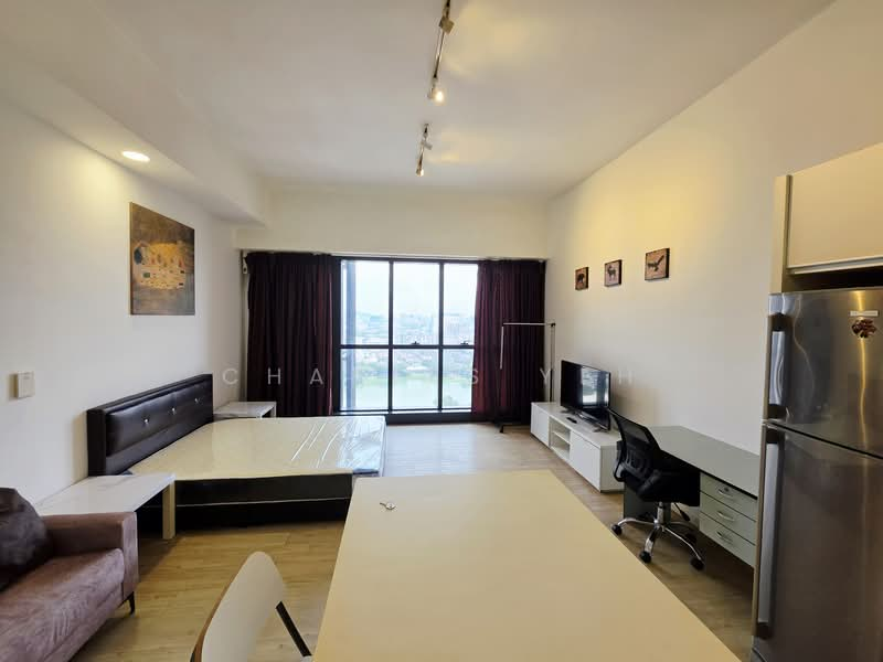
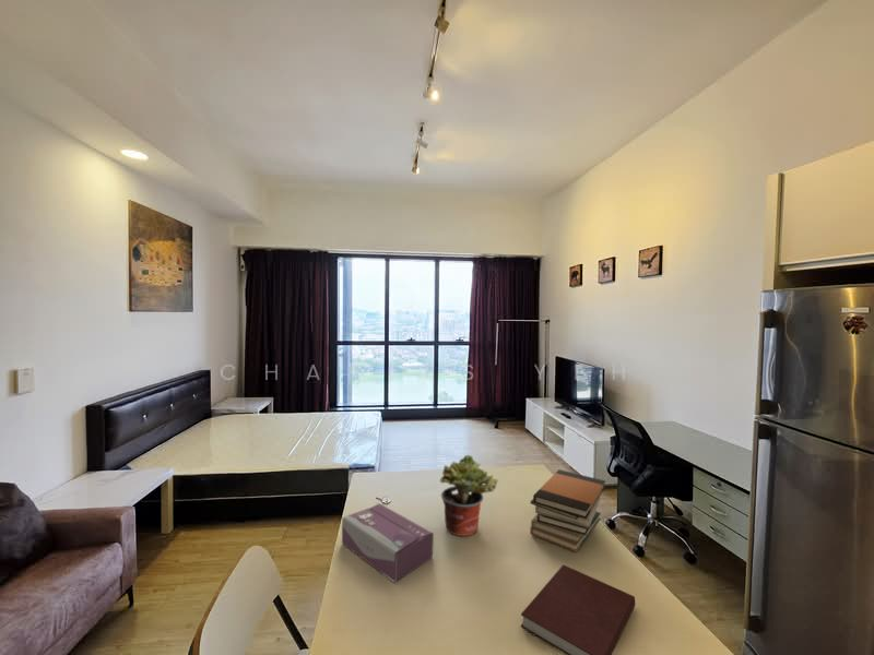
+ potted plant [439,454,499,537]
+ tissue box [341,502,435,583]
+ notebook [520,563,636,655]
+ book stack [529,468,606,553]
